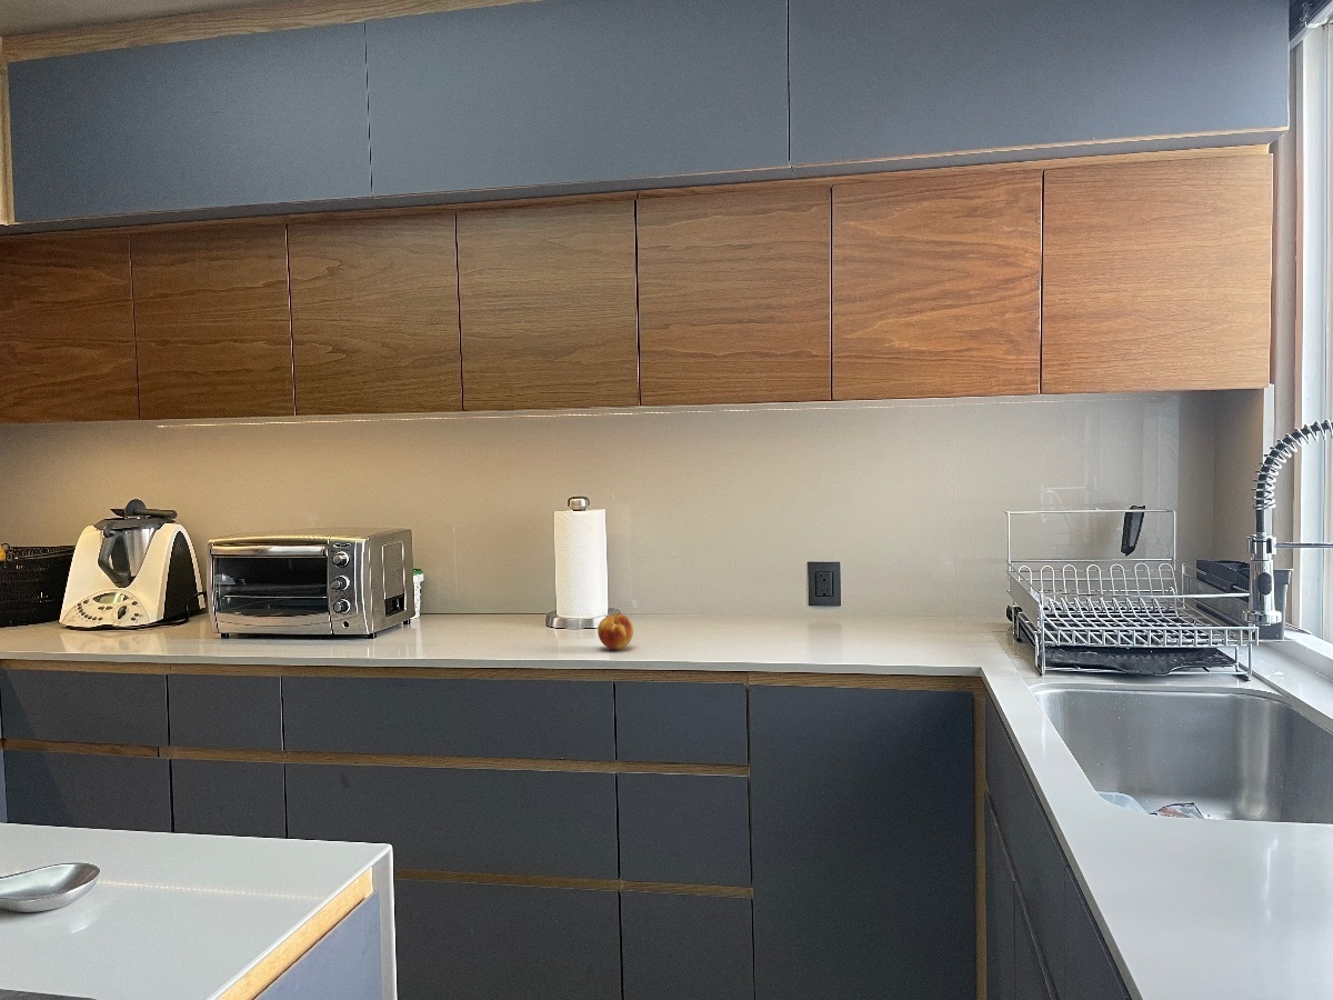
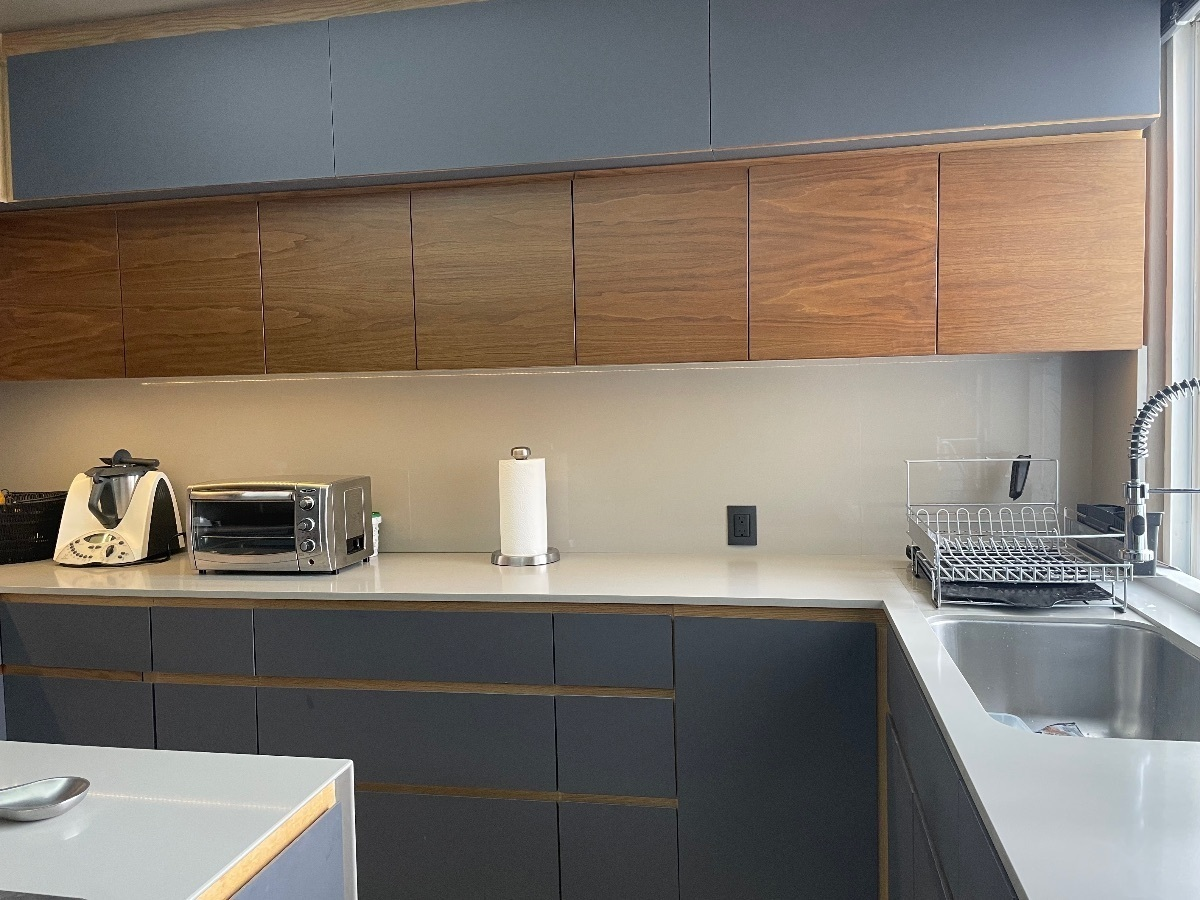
- fruit [597,613,634,650]
